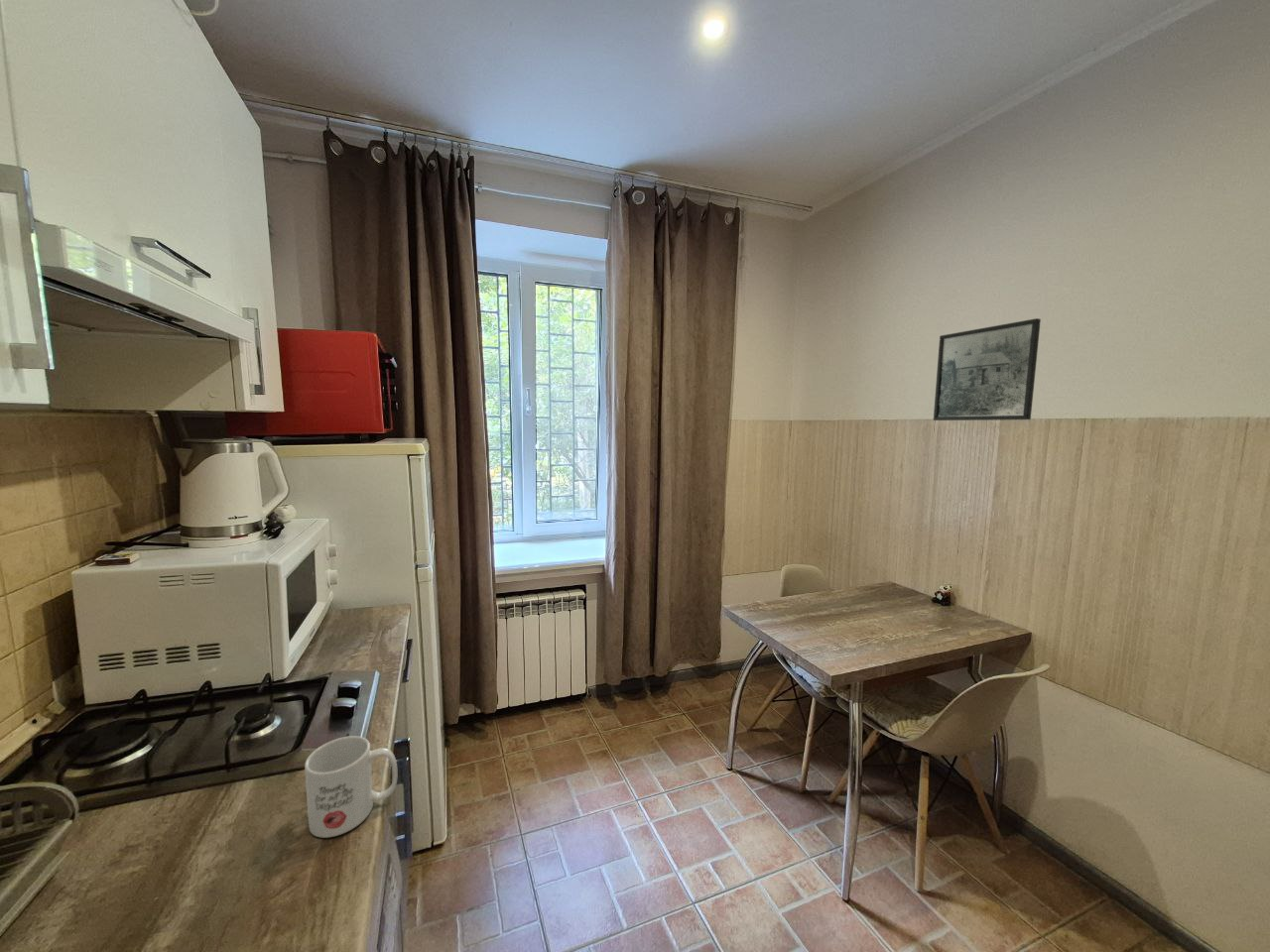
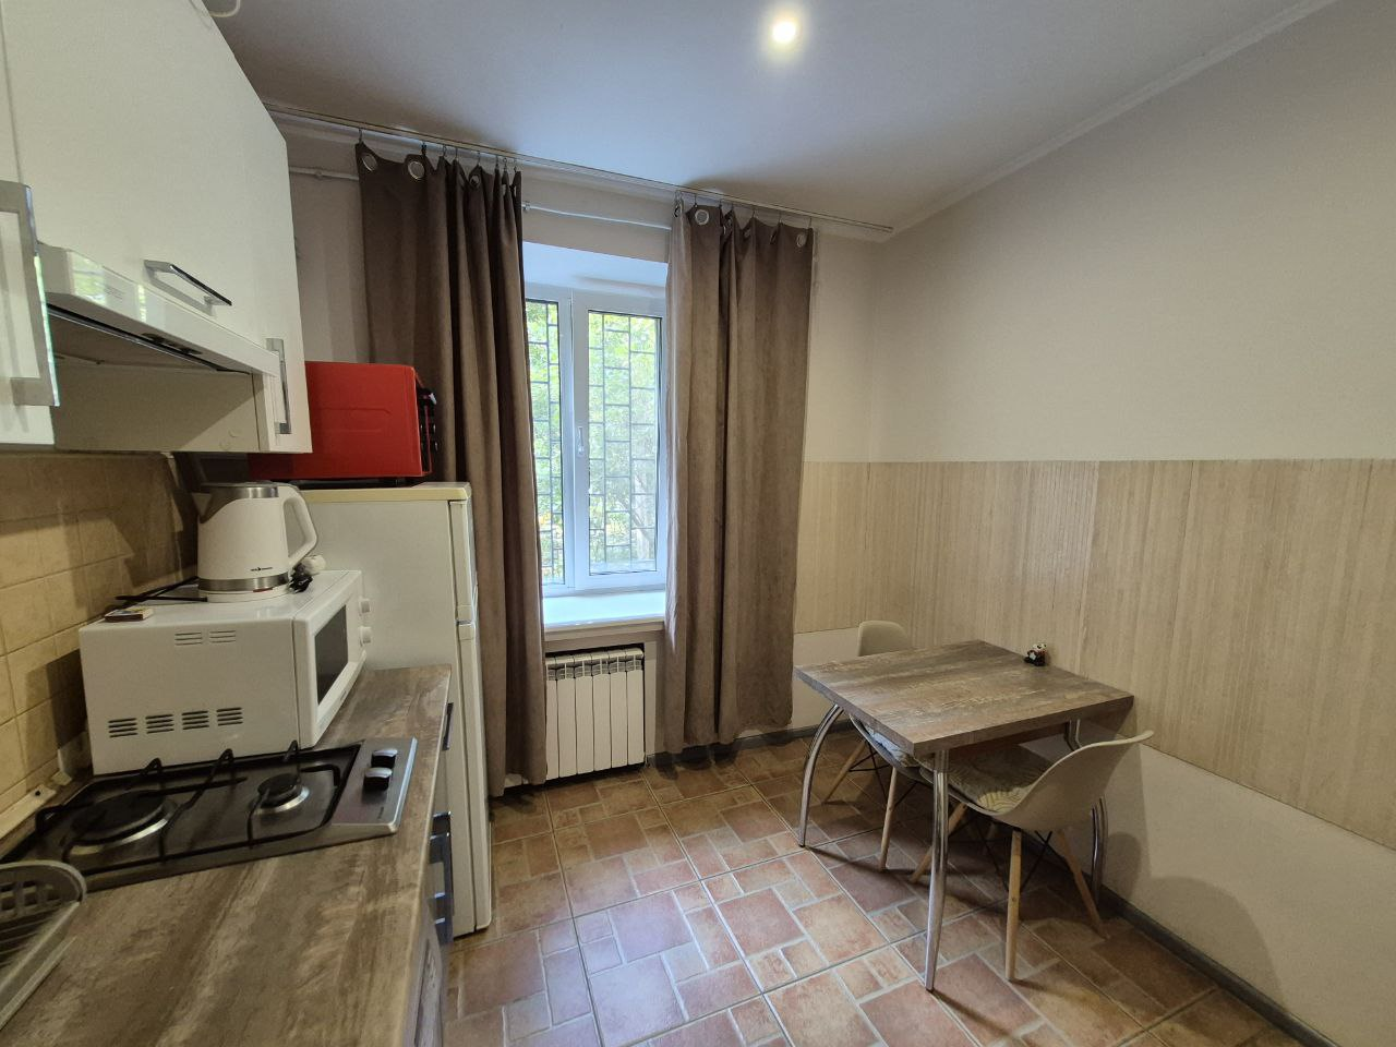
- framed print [933,317,1042,421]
- mug [304,735,398,839]
